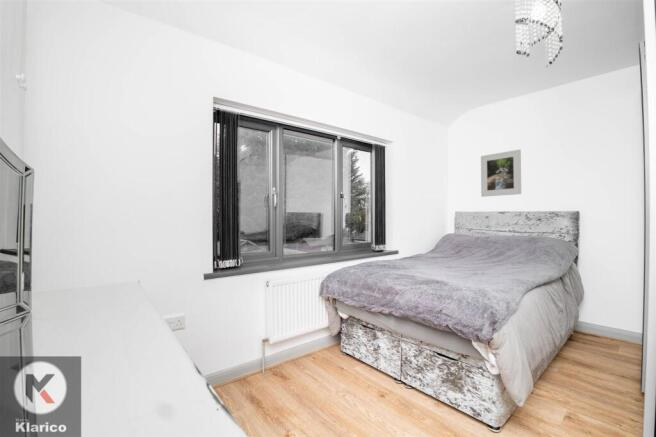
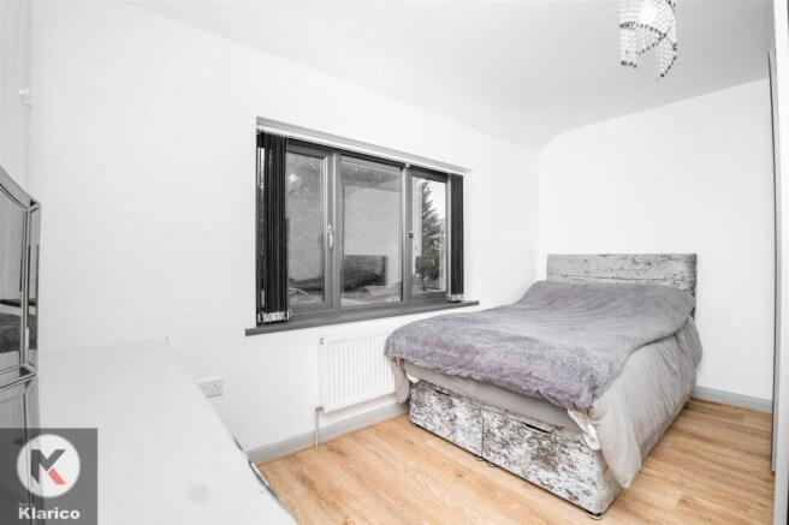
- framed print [480,149,522,198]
